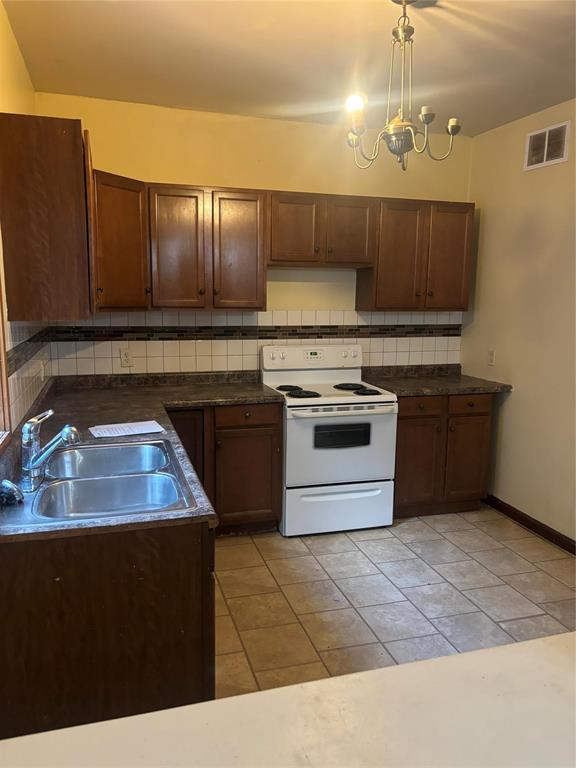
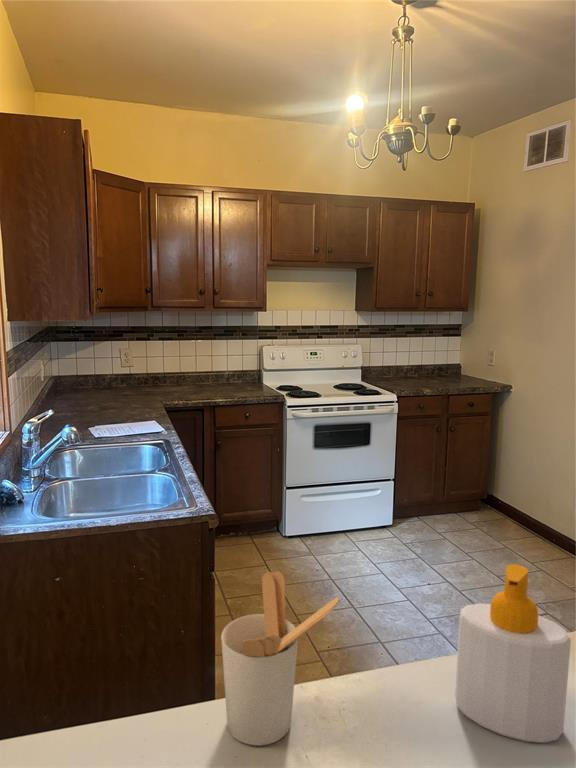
+ soap bottle [454,563,572,744]
+ utensil holder [220,570,341,746]
